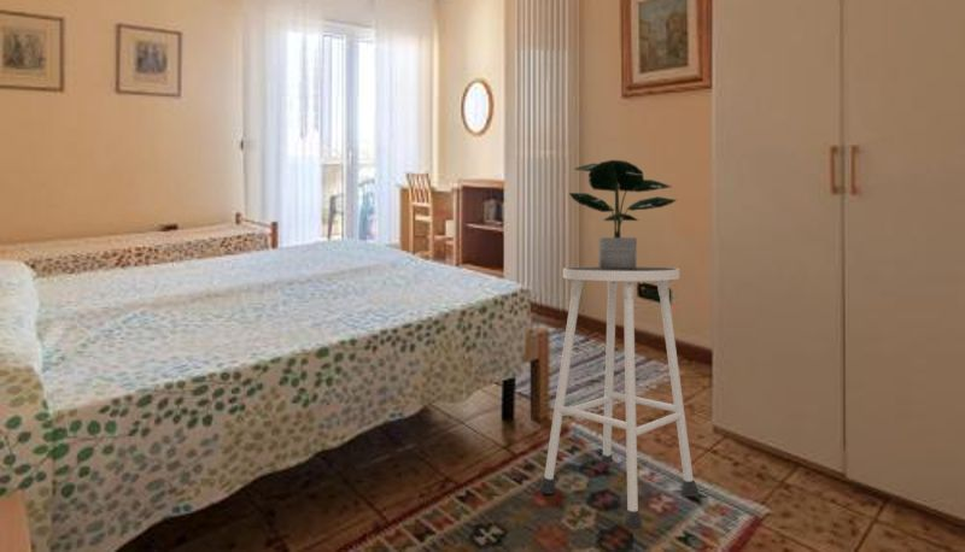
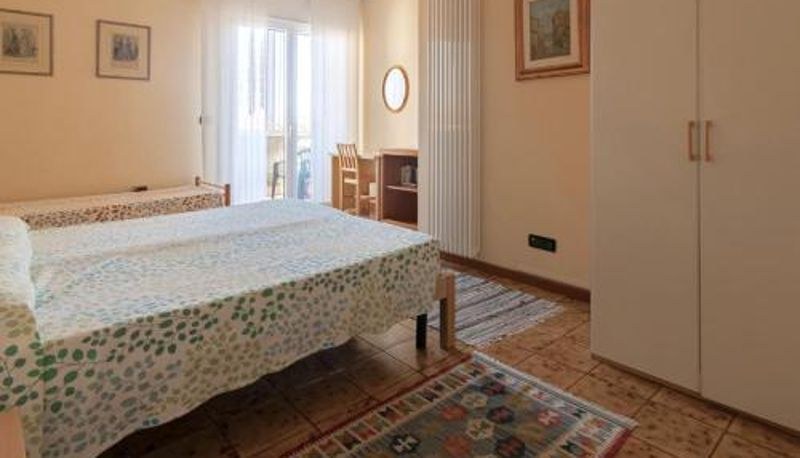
- potted plant [568,159,678,270]
- stool [538,265,700,530]
